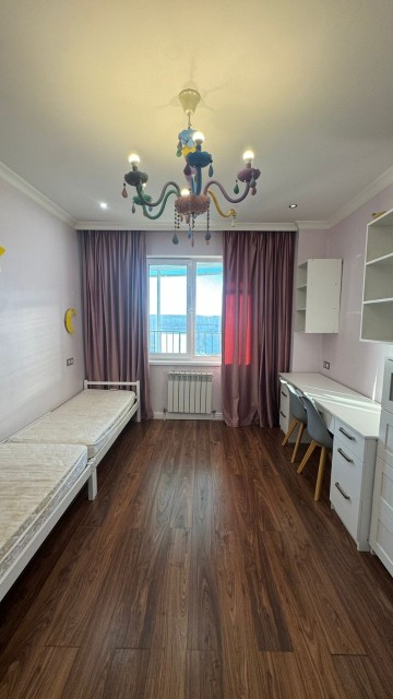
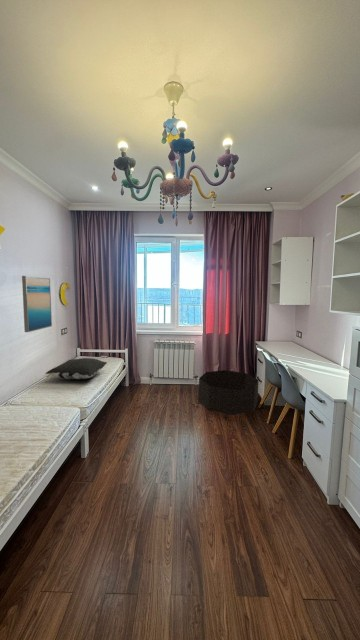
+ wall art [21,275,53,333]
+ pillow [45,357,108,380]
+ napkin ring [198,369,259,416]
